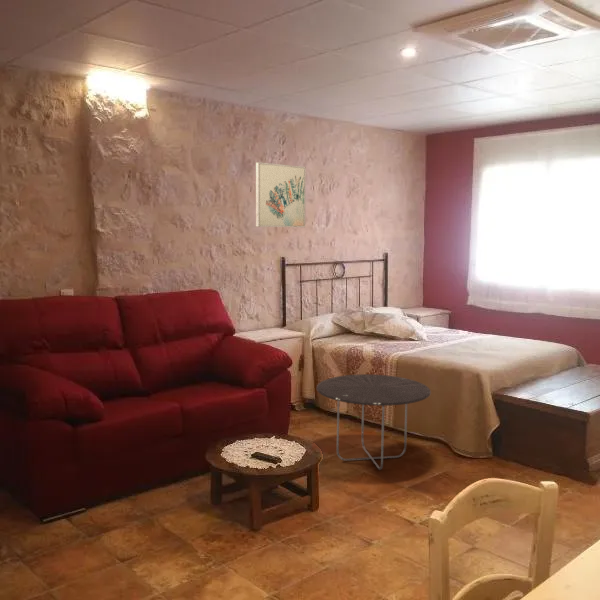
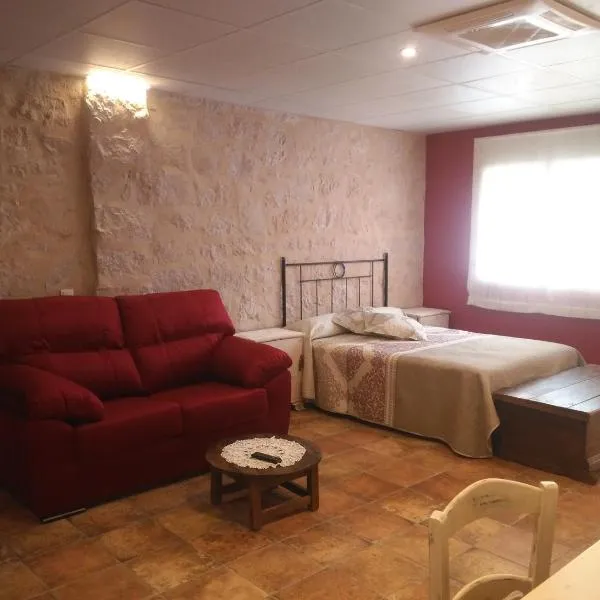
- wall art [255,161,307,228]
- side table [316,373,432,471]
